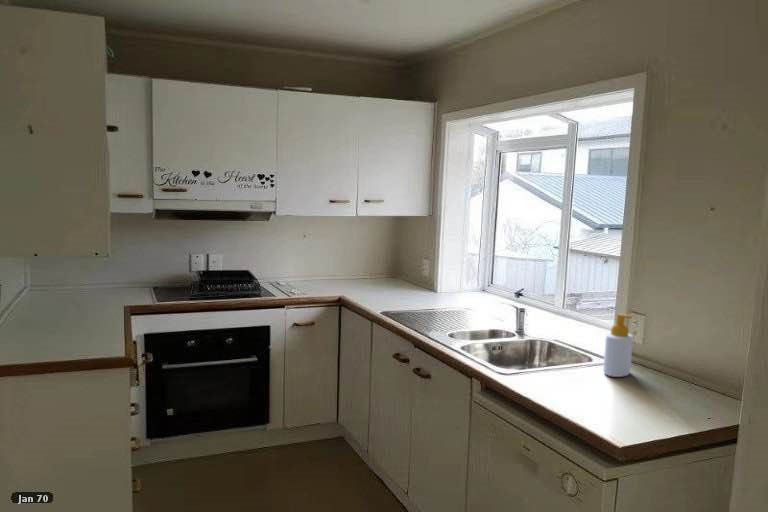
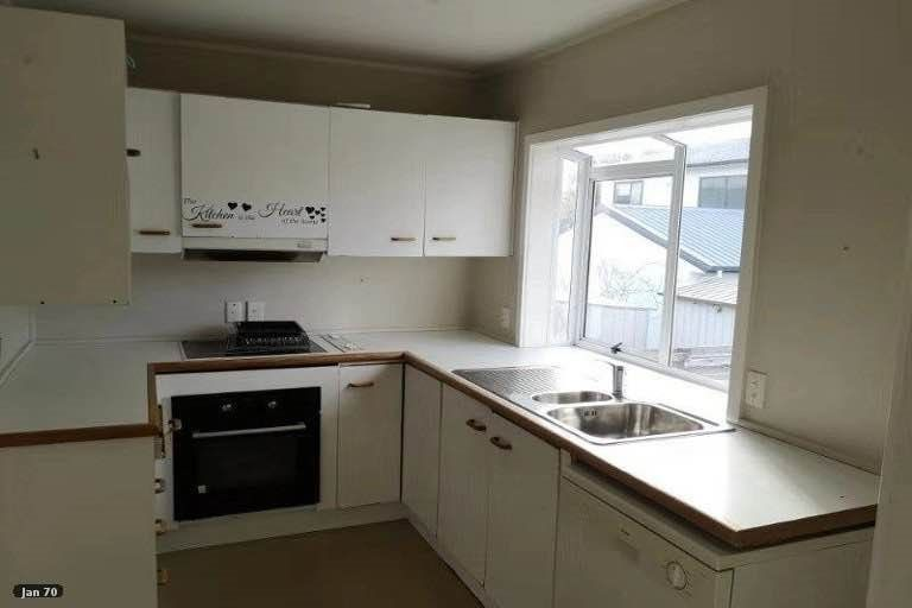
- soap bottle [602,313,634,378]
